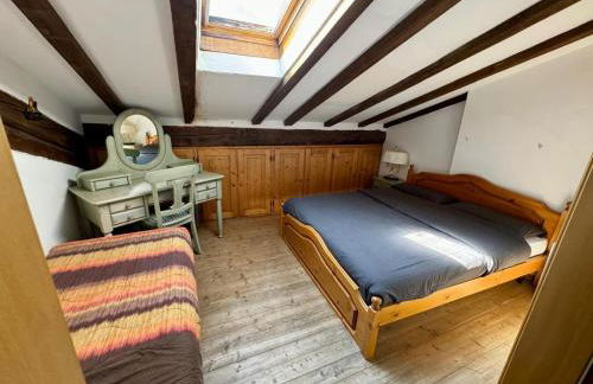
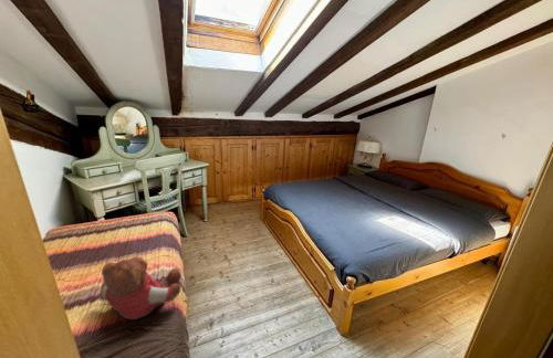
+ teddy bear [100,255,182,320]
